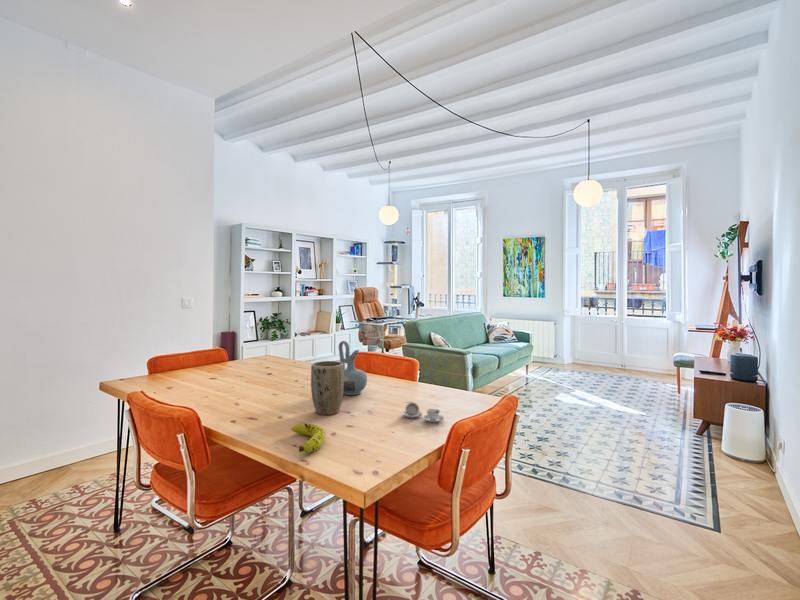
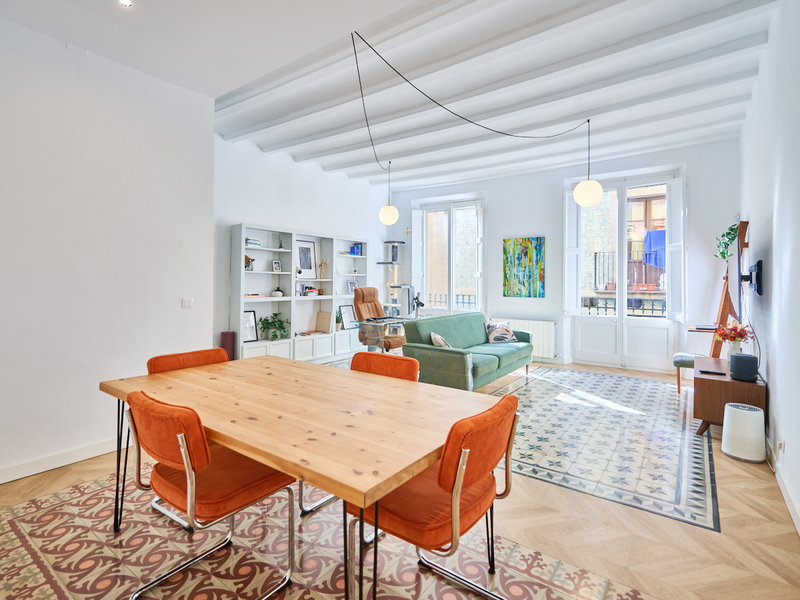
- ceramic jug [338,340,368,396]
- plant pot [310,360,344,416]
- fruit [291,422,327,454]
- chinaware [401,402,445,423]
